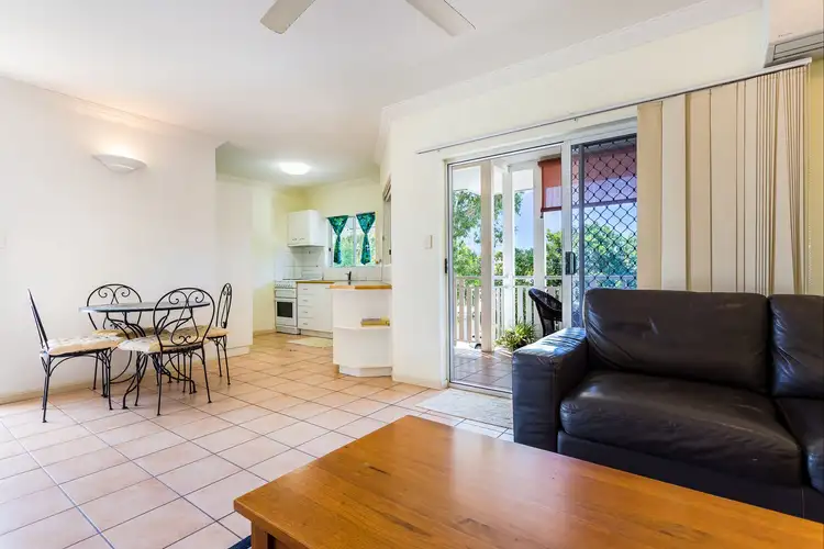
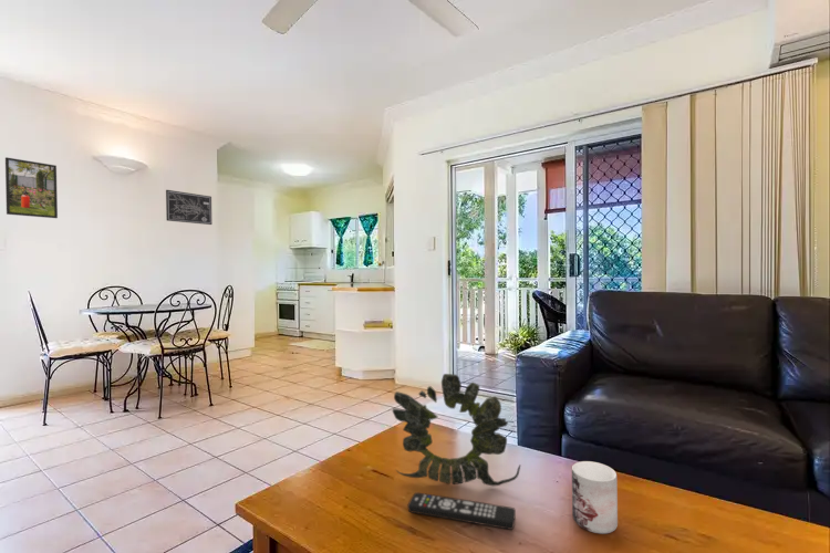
+ remote control [406,491,517,531]
+ wall art [165,189,214,226]
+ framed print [4,156,59,219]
+ plant [392,373,521,487]
+ mug [571,460,619,535]
